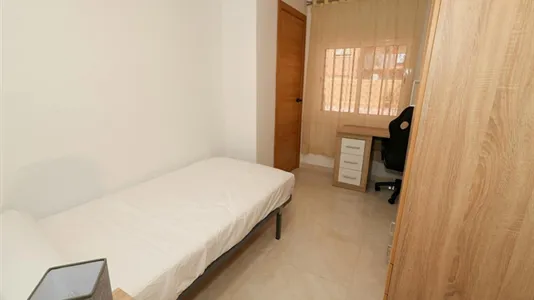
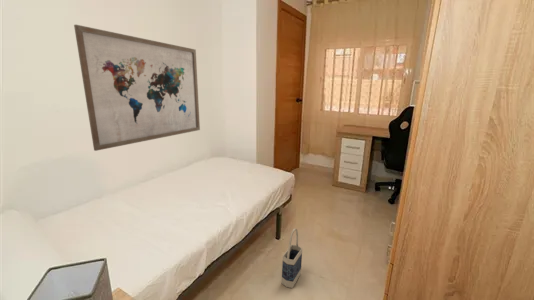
+ bag [281,228,303,289]
+ wall art [73,24,201,152]
